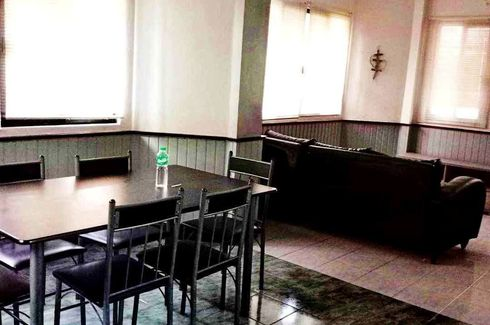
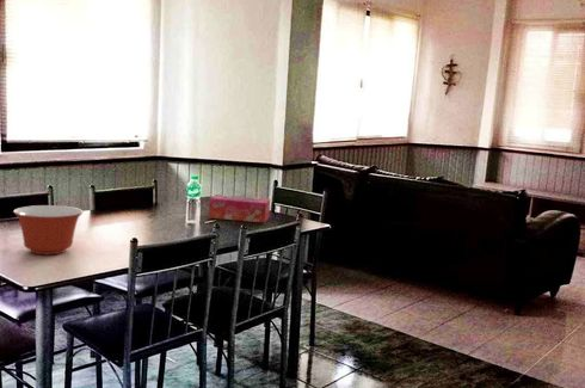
+ tissue box [208,193,271,224]
+ mixing bowl [12,204,85,255]
